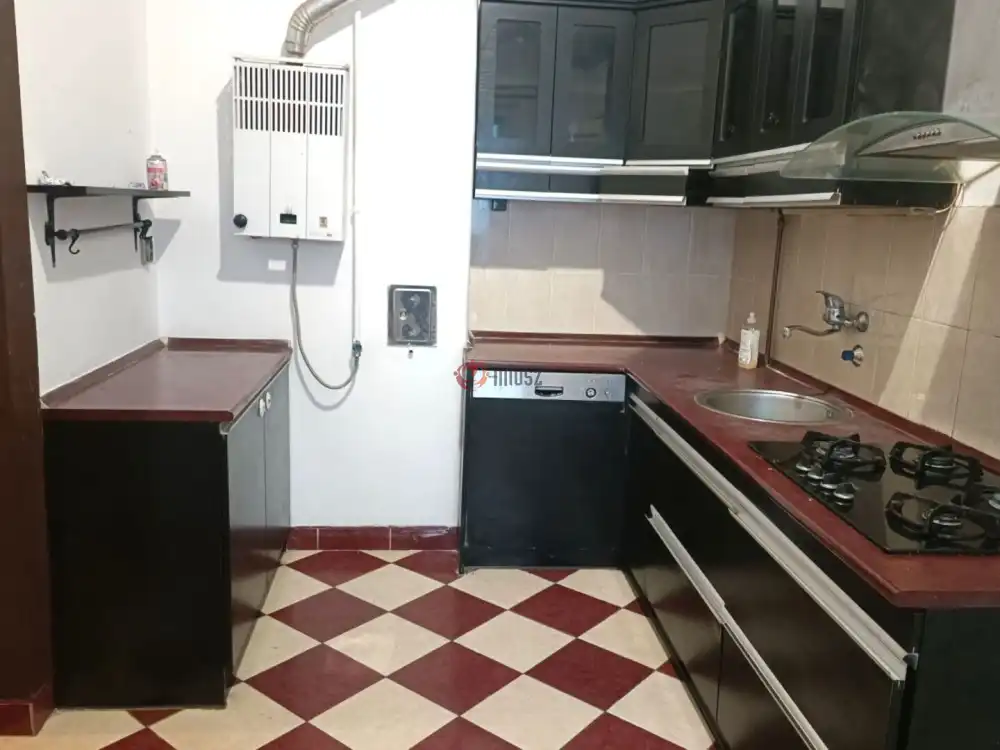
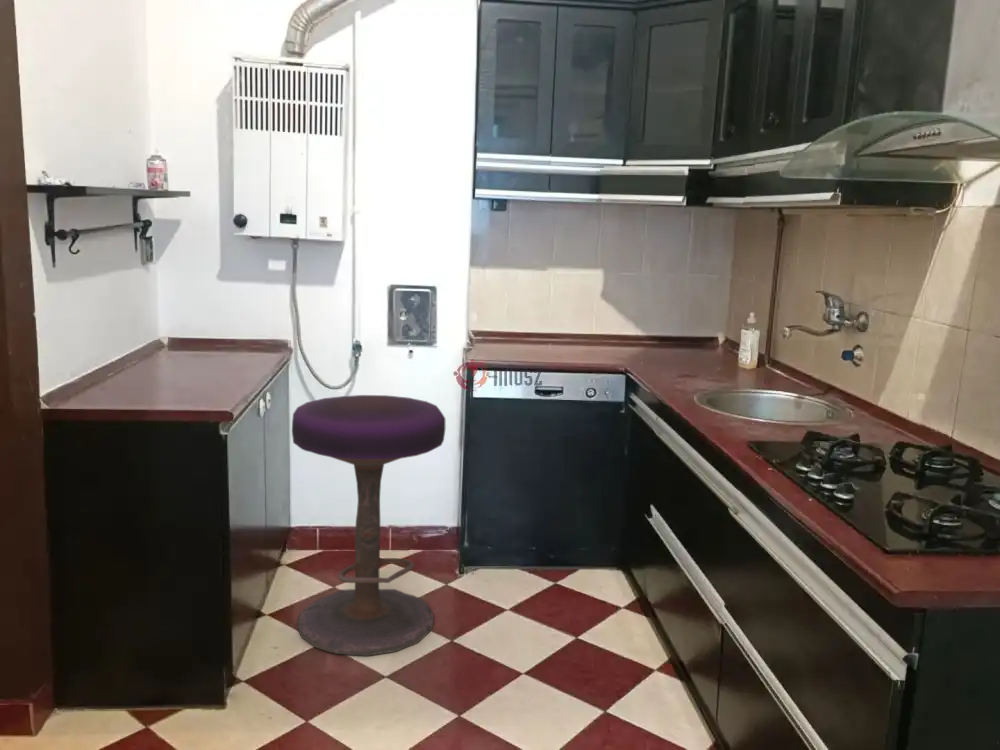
+ stool [291,394,446,657]
